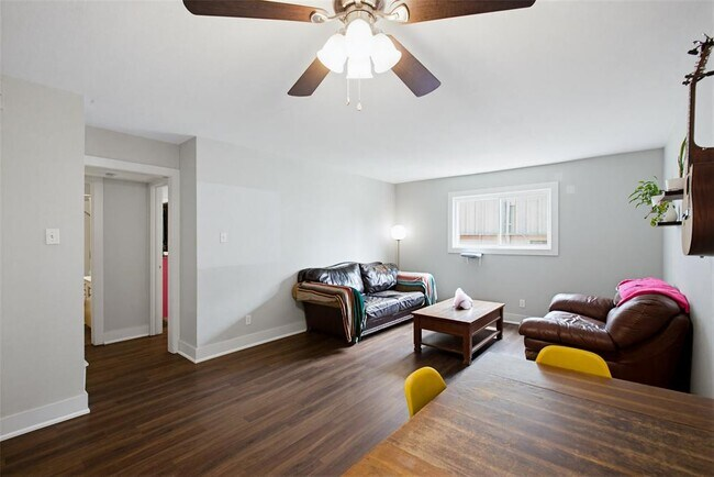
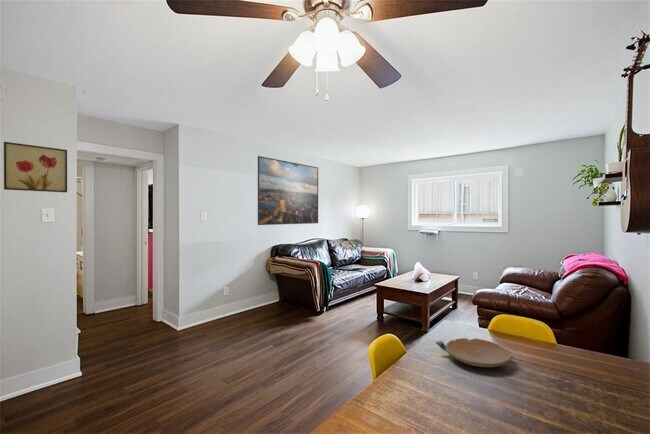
+ bowl [435,337,515,368]
+ wall art [3,141,68,193]
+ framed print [257,155,319,226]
